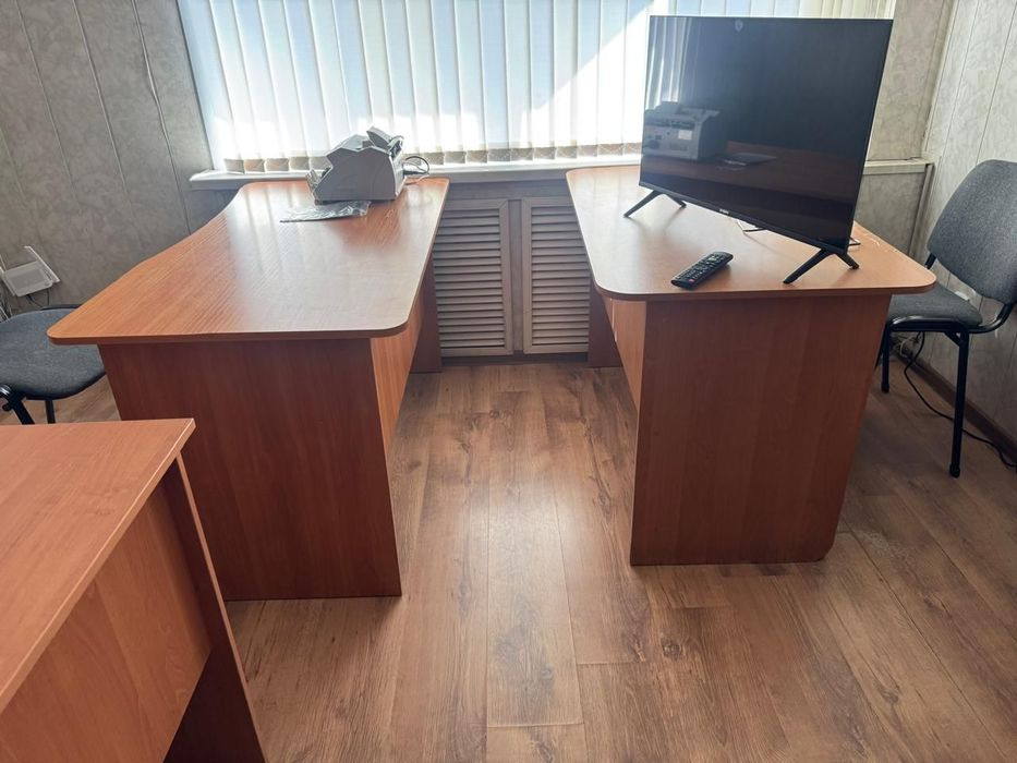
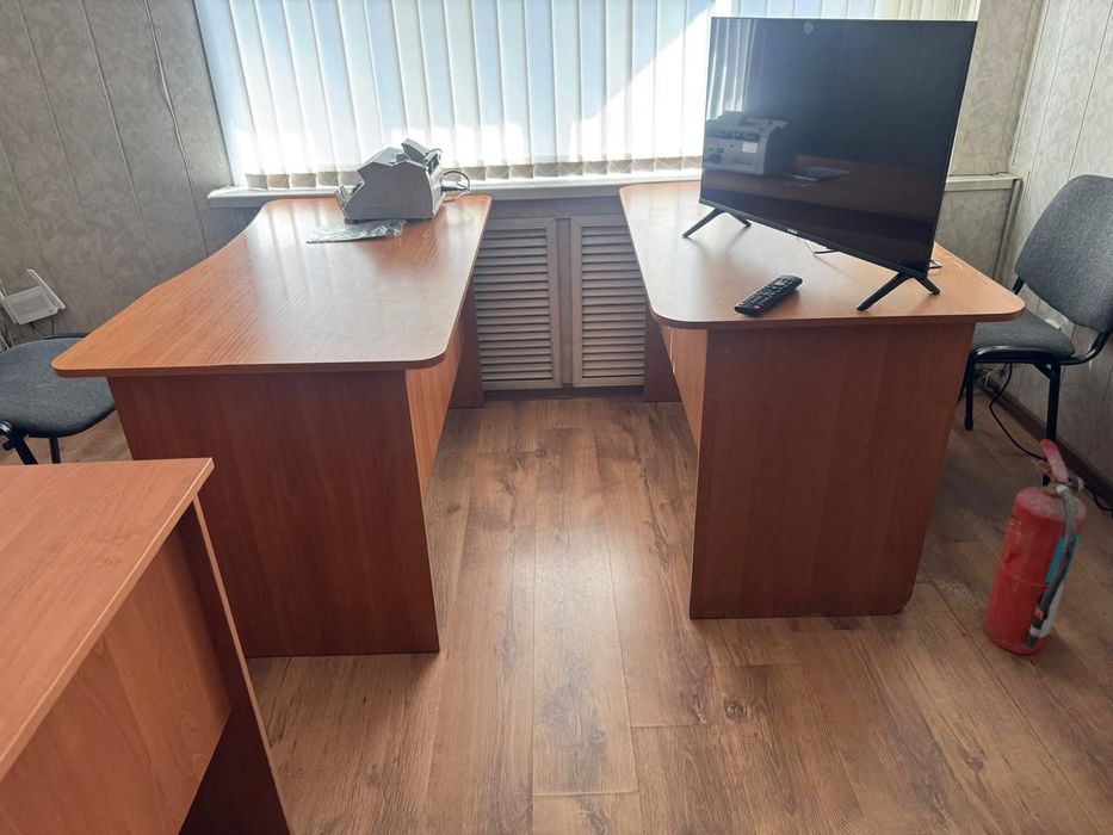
+ fire extinguisher [983,438,1088,655]
